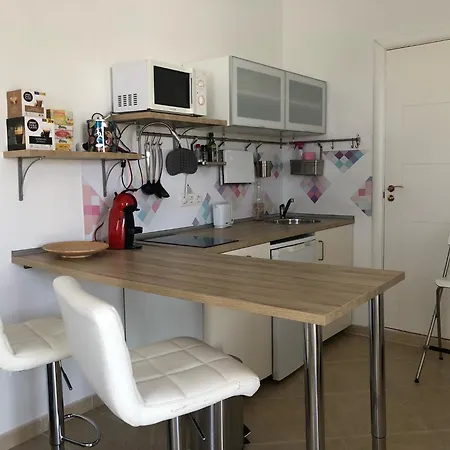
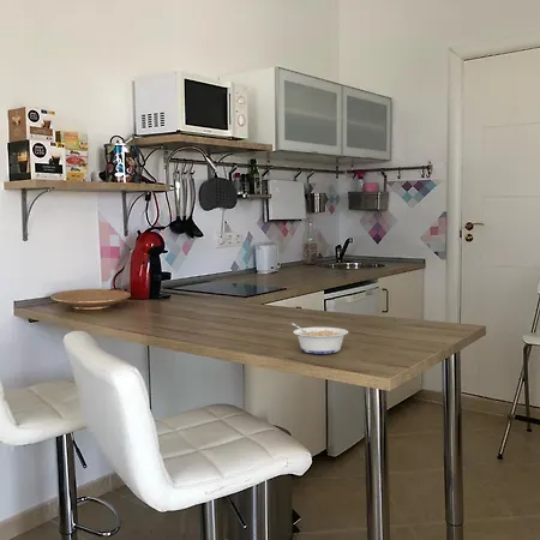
+ legume [289,323,349,355]
